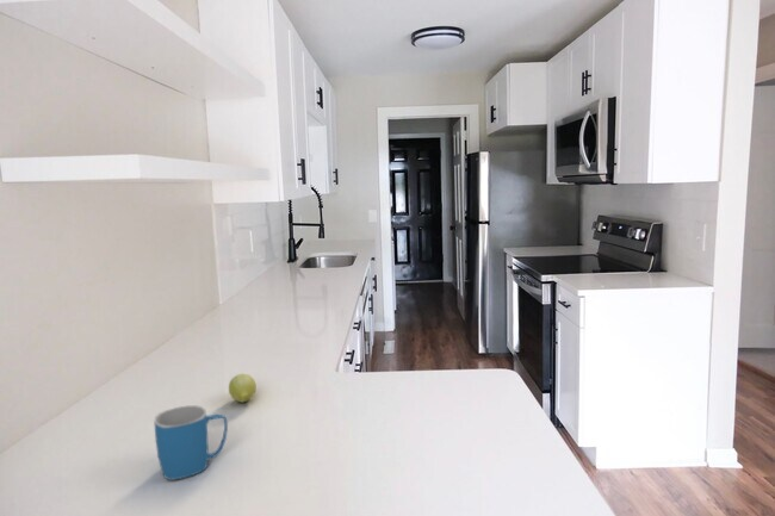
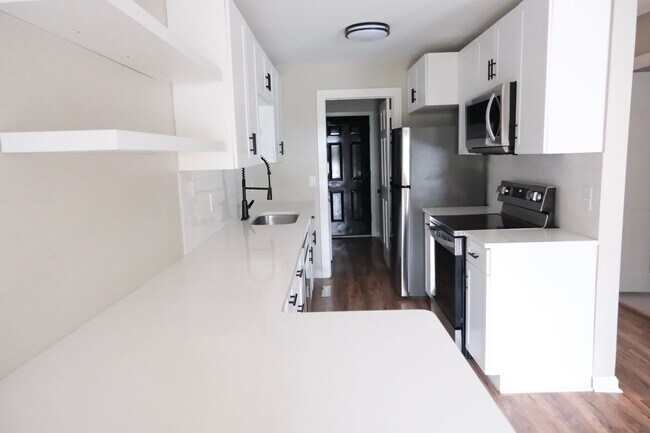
- mug [154,404,229,481]
- fruit [228,373,258,404]
